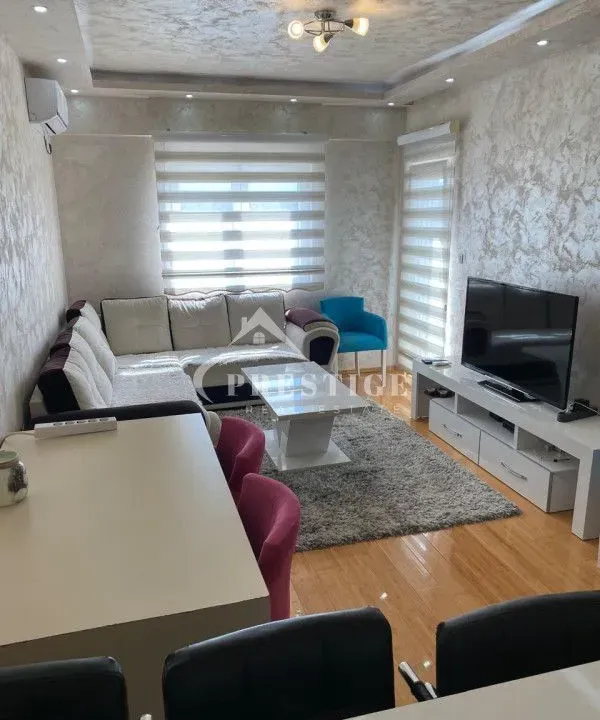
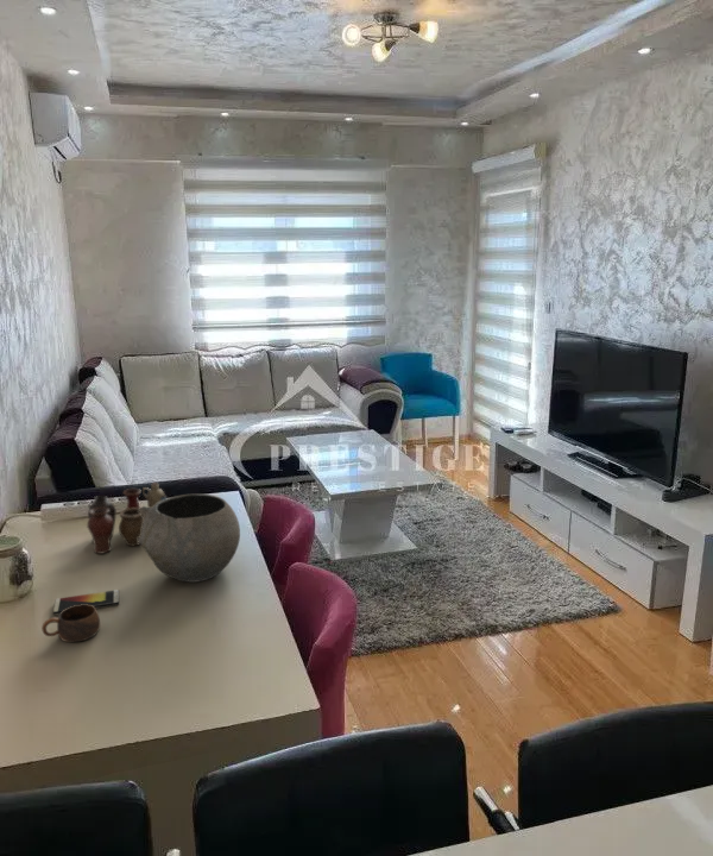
+ smartphone [52,588,120,616]
+ cup [40,604,101,643]
+ bowl [138,493,241,584]
+ vase [86,482,168,555]
